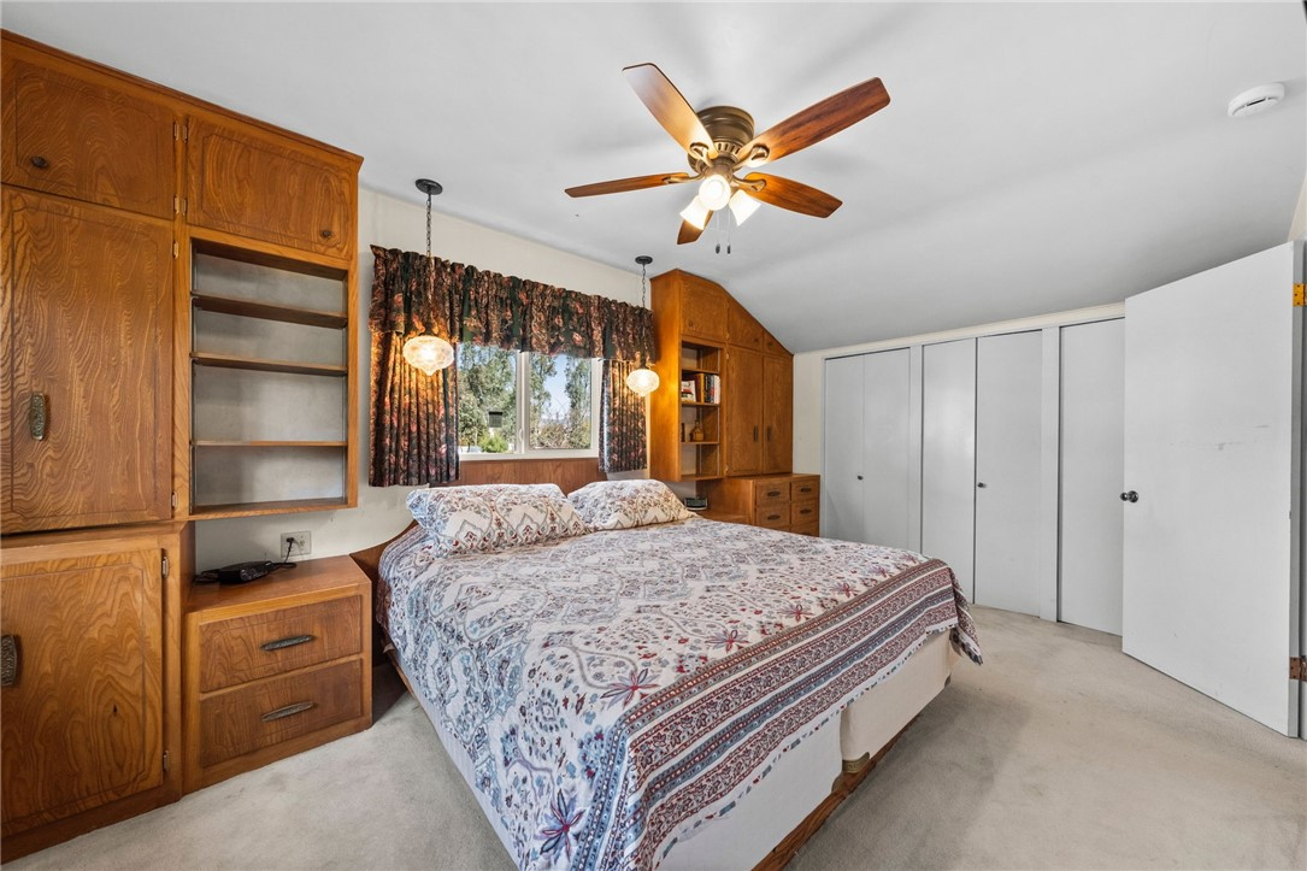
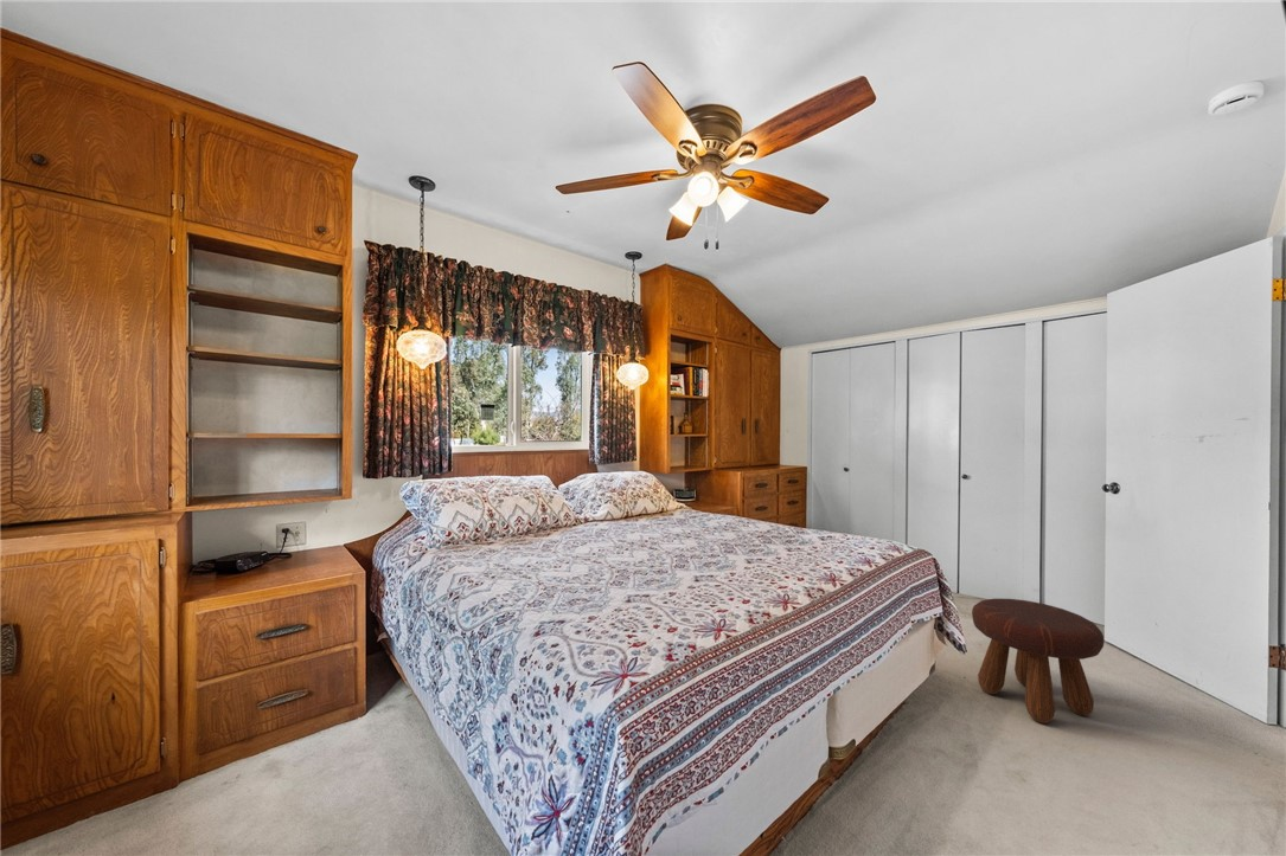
+ footstool [971,598,1106,725]
